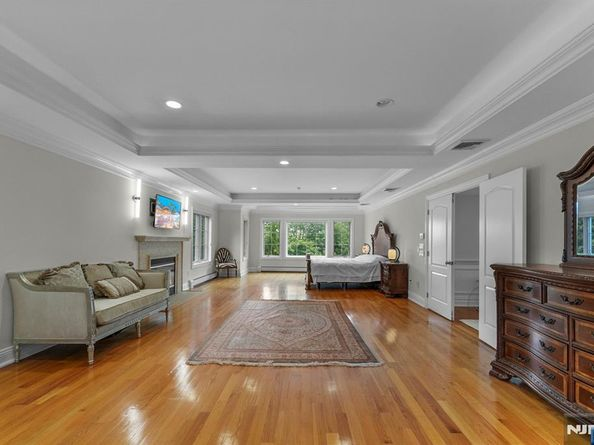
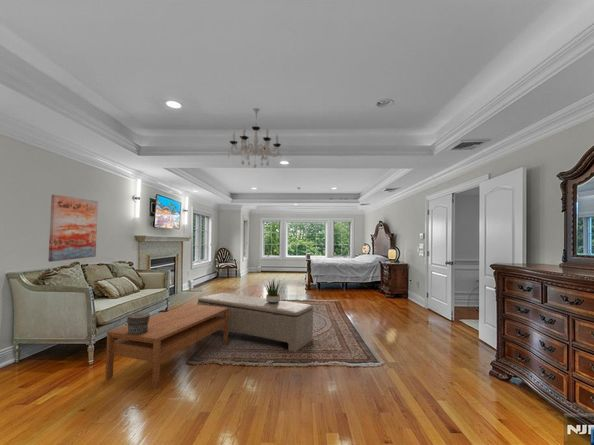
+ coffee table [105,303,229,389]
+ wall art [48,194,99,262]
+ potted plant [262,280,286,303]
+ chandelier [227,107,282,169]
+ decorative box [126,312,151,335]
+ bench [196,292,314,353]
